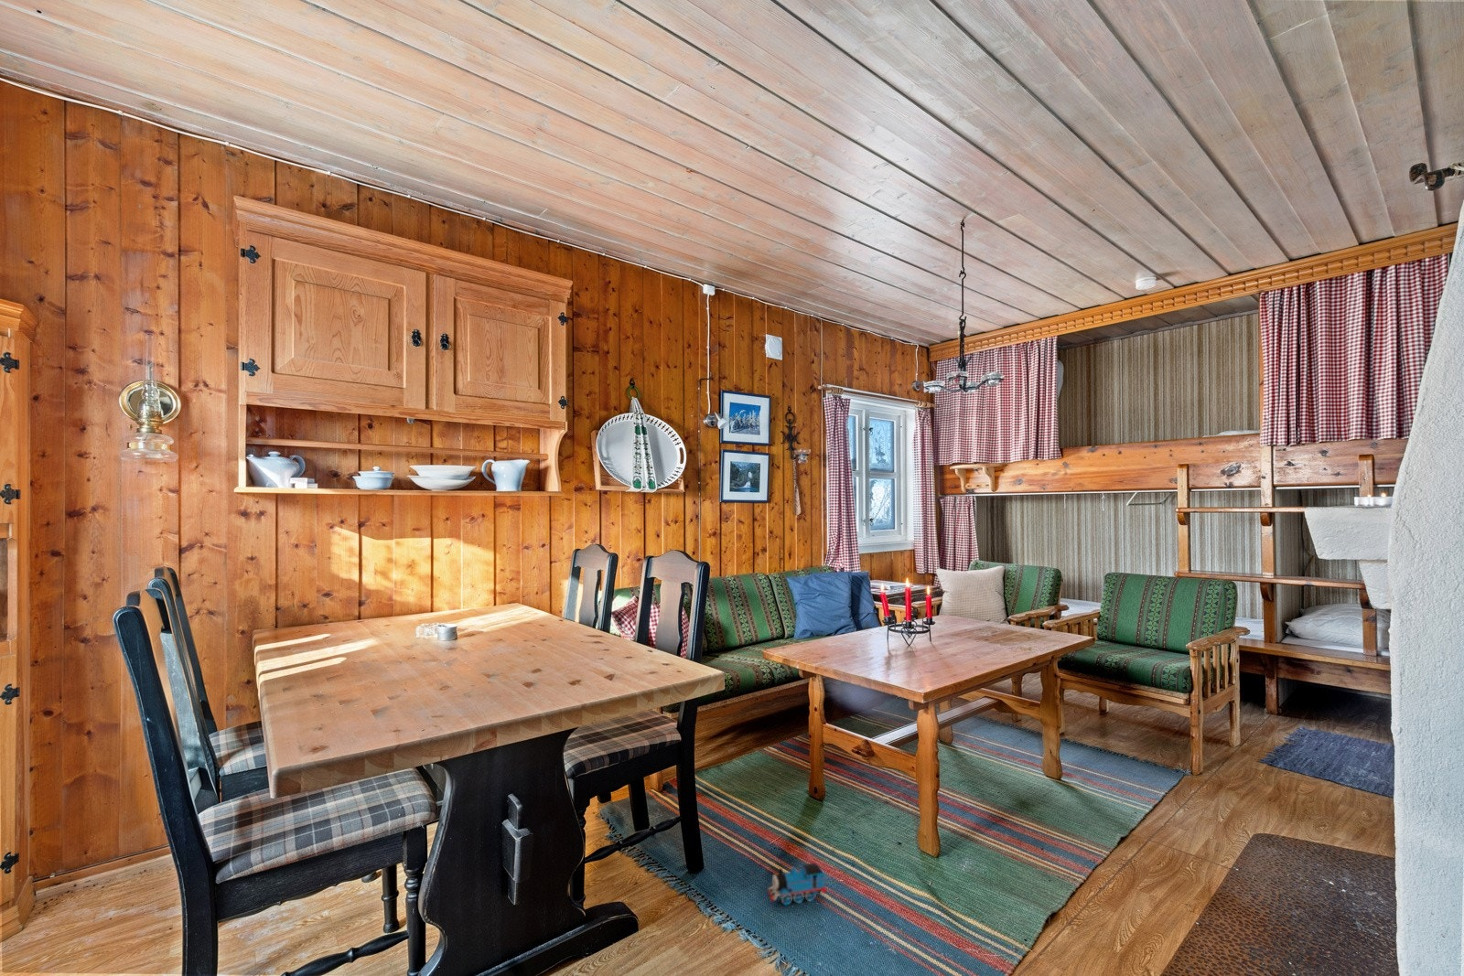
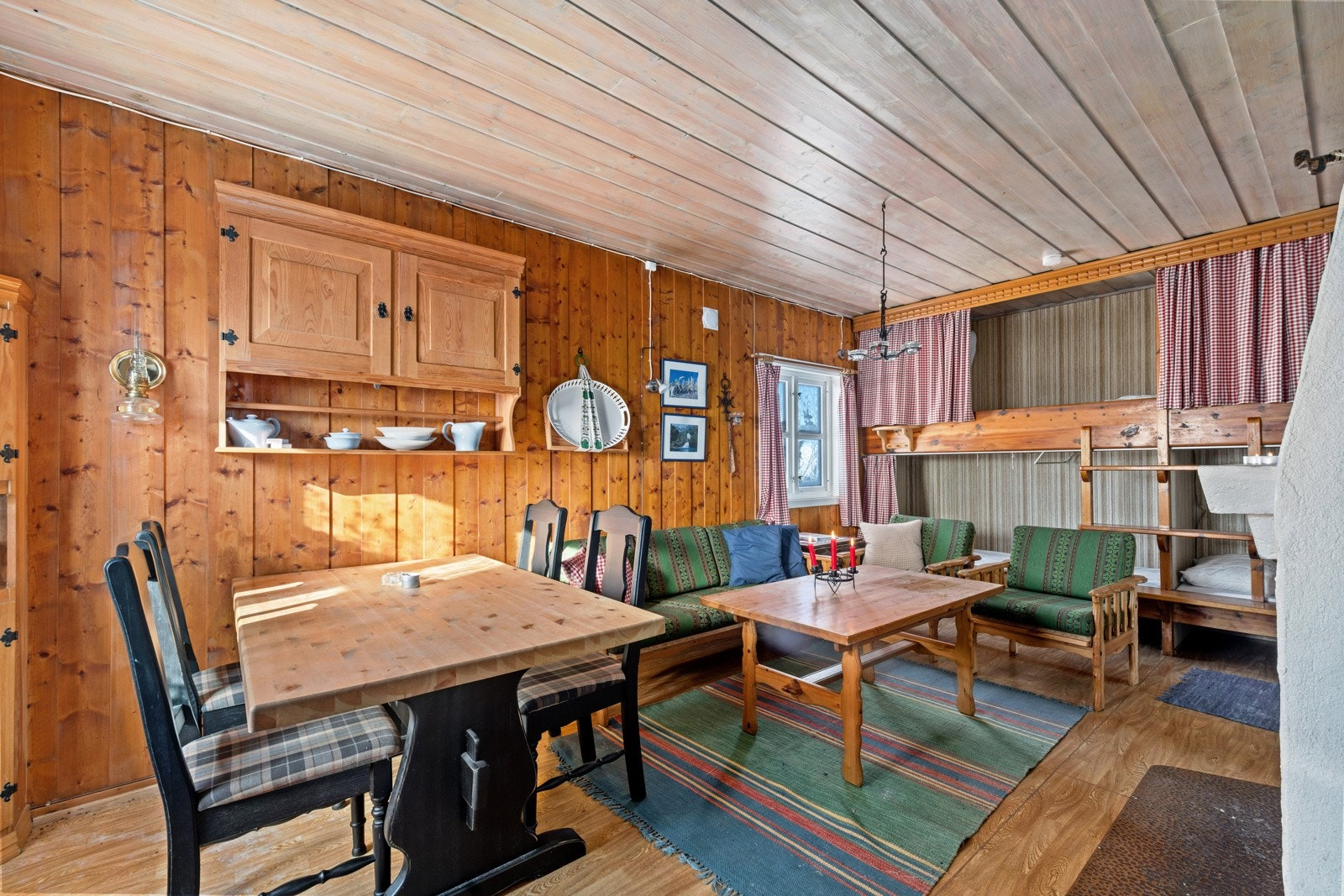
- toy train [766,863,828,905]
